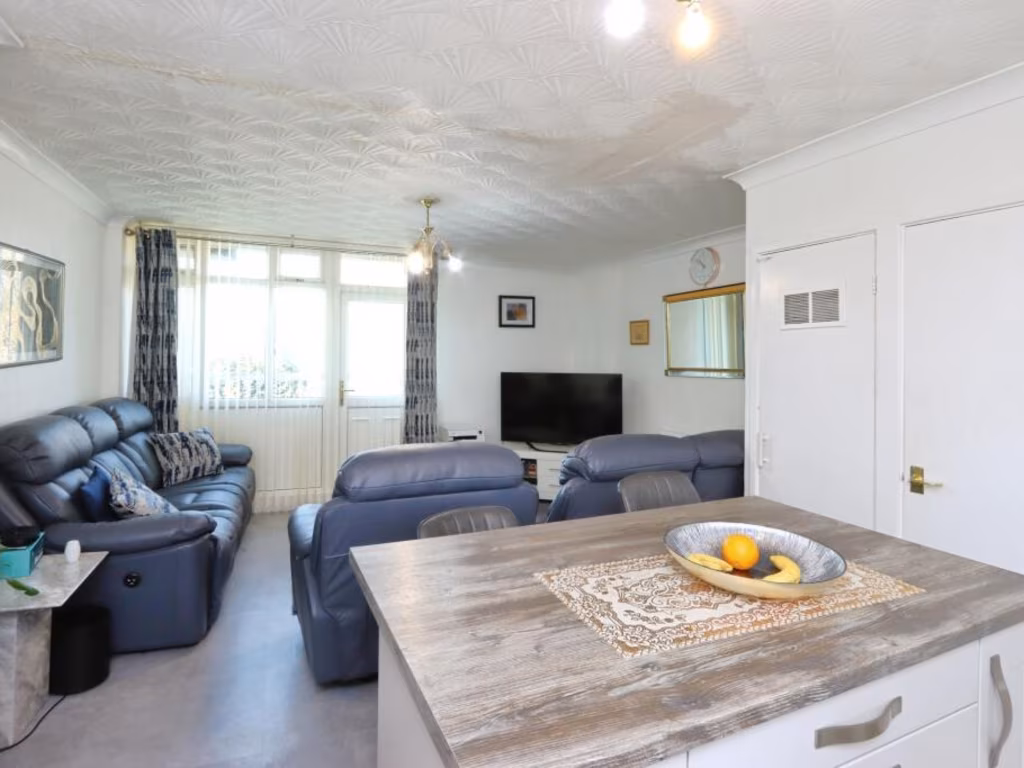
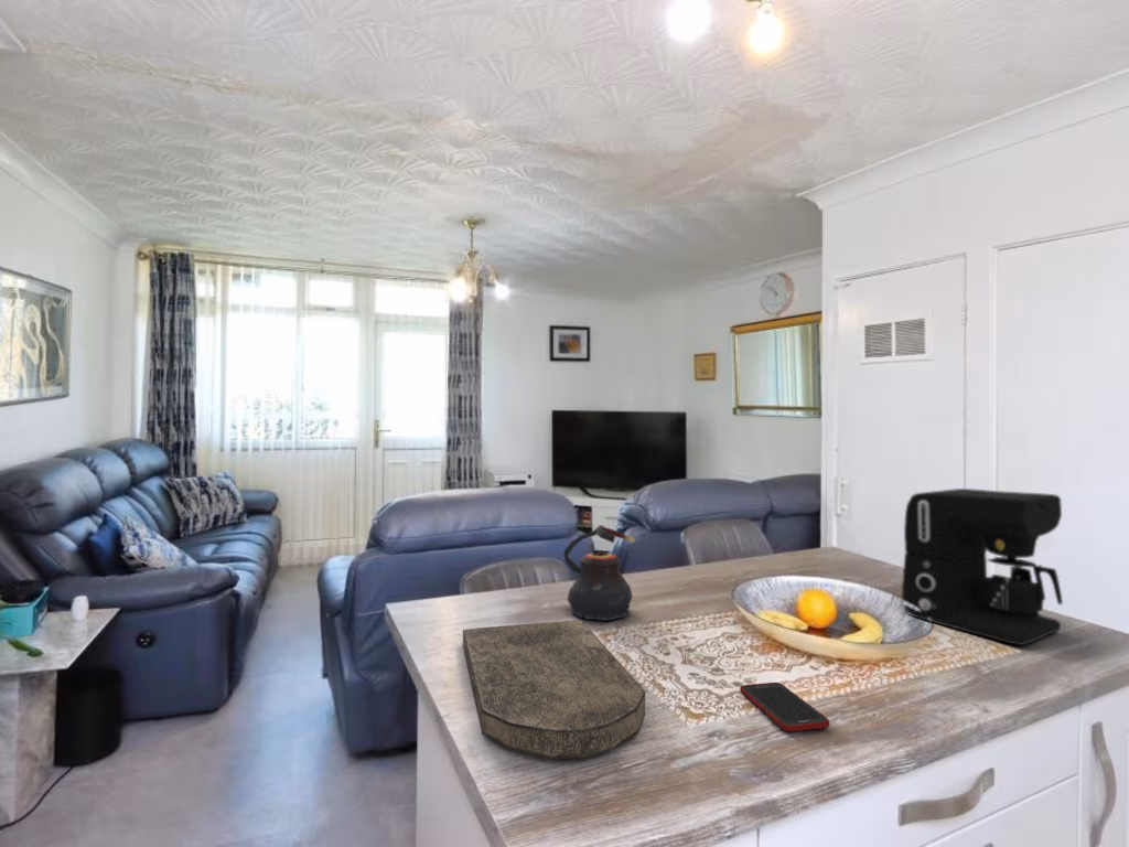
+ coffee maker [901,487,1064,646]
+ cutting board [462,620,646,760]
+ cell phone [739,682,830,732]
+ teapot [562,524,635,622]
